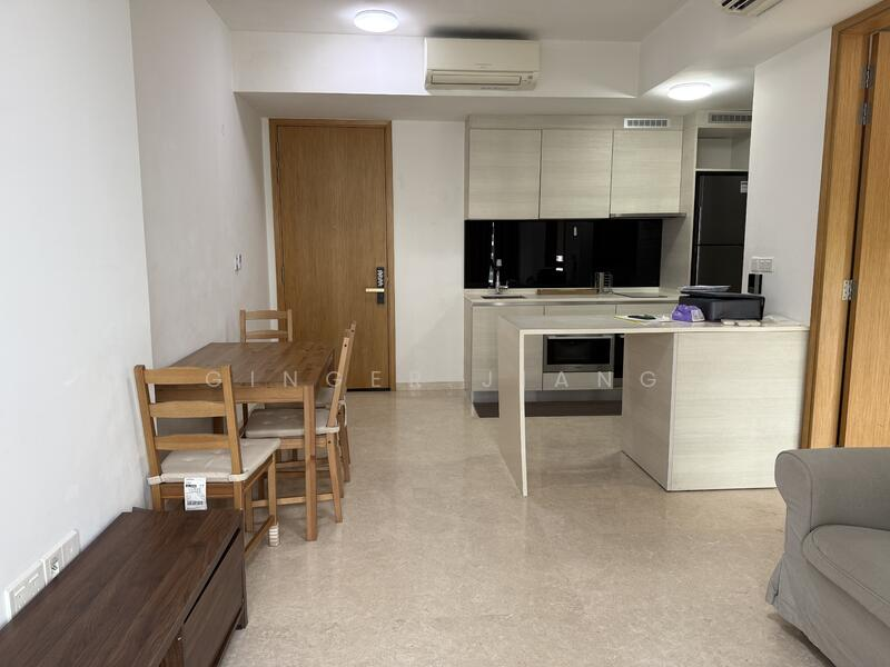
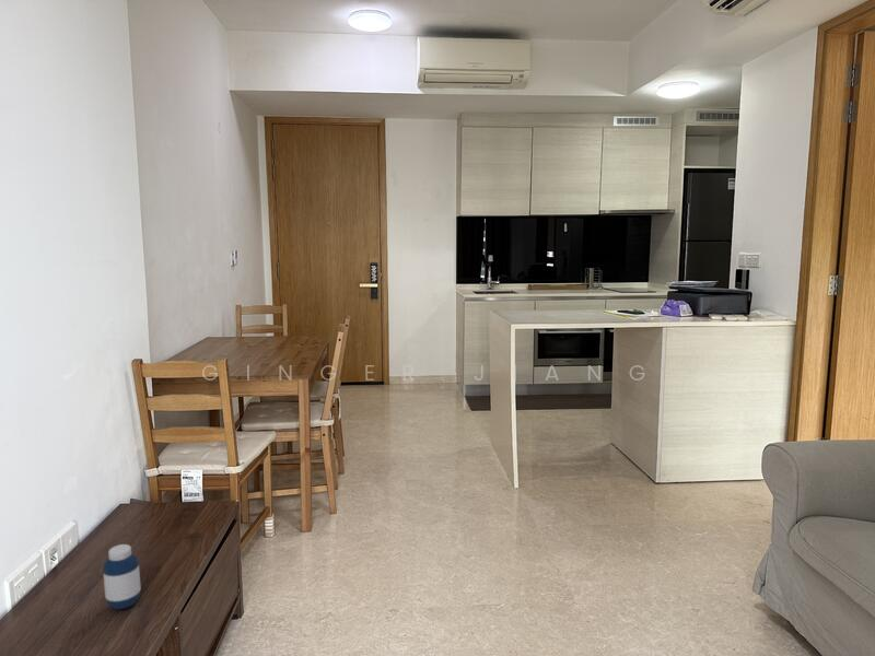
+ medicine bottle [102,543,142,610]
